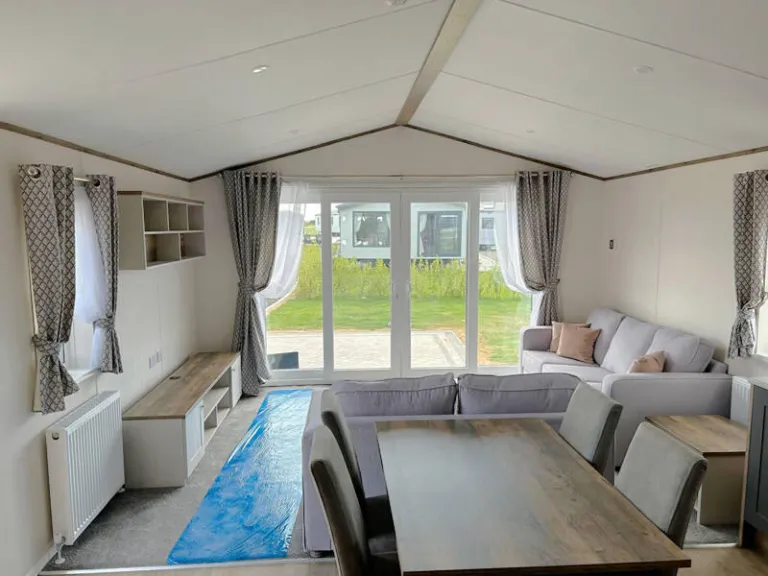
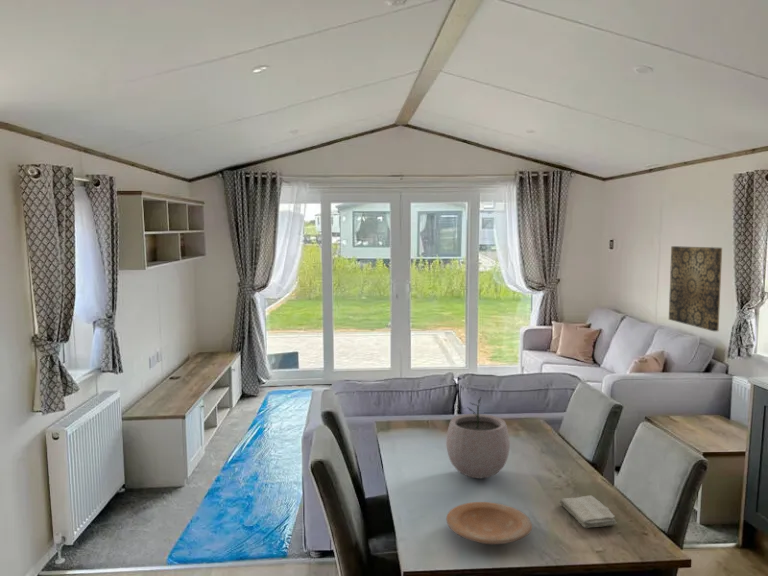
+ plant pot [445,397,511,479]
+ washcloth [559,495,618,529]
+ plate [446,501,533,545]
+ wall art [668,245,723,332]
